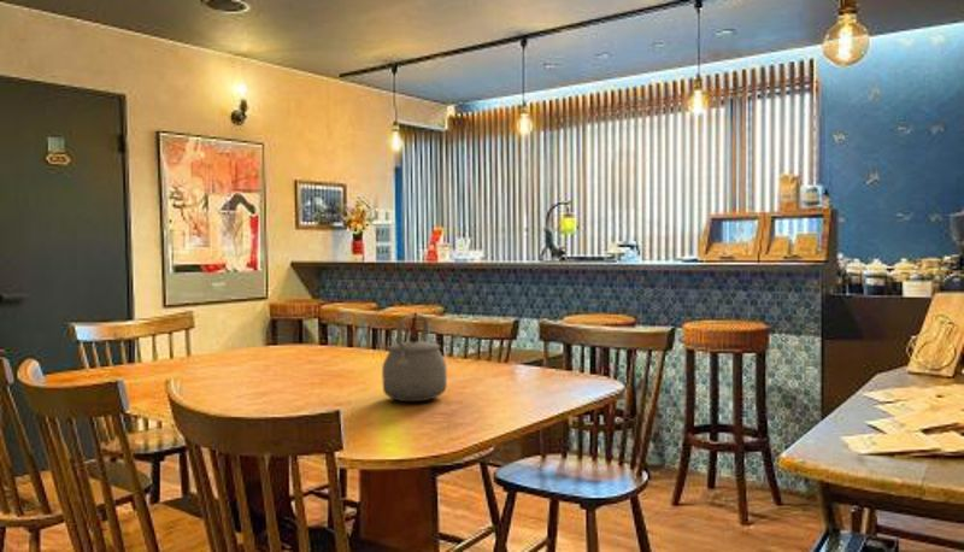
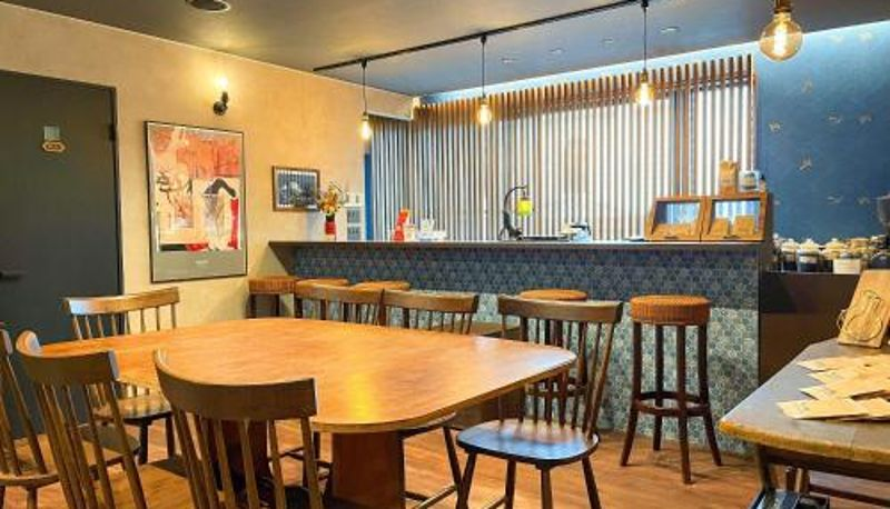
- tea kettle [381,315,448,403]
